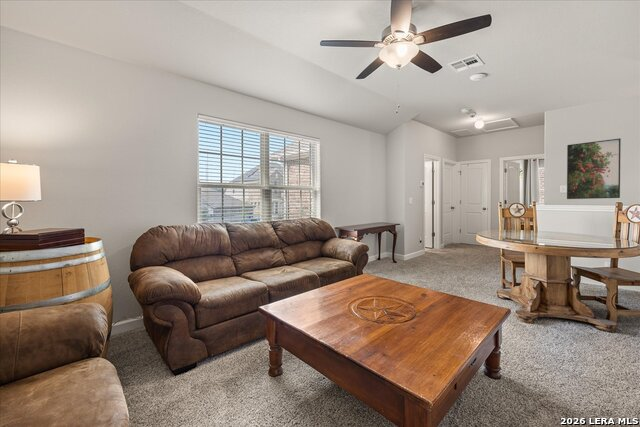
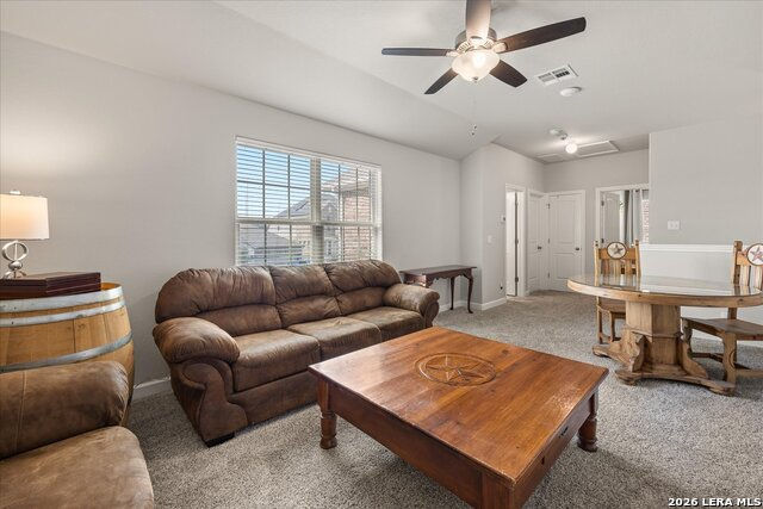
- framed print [566,137,622,200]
